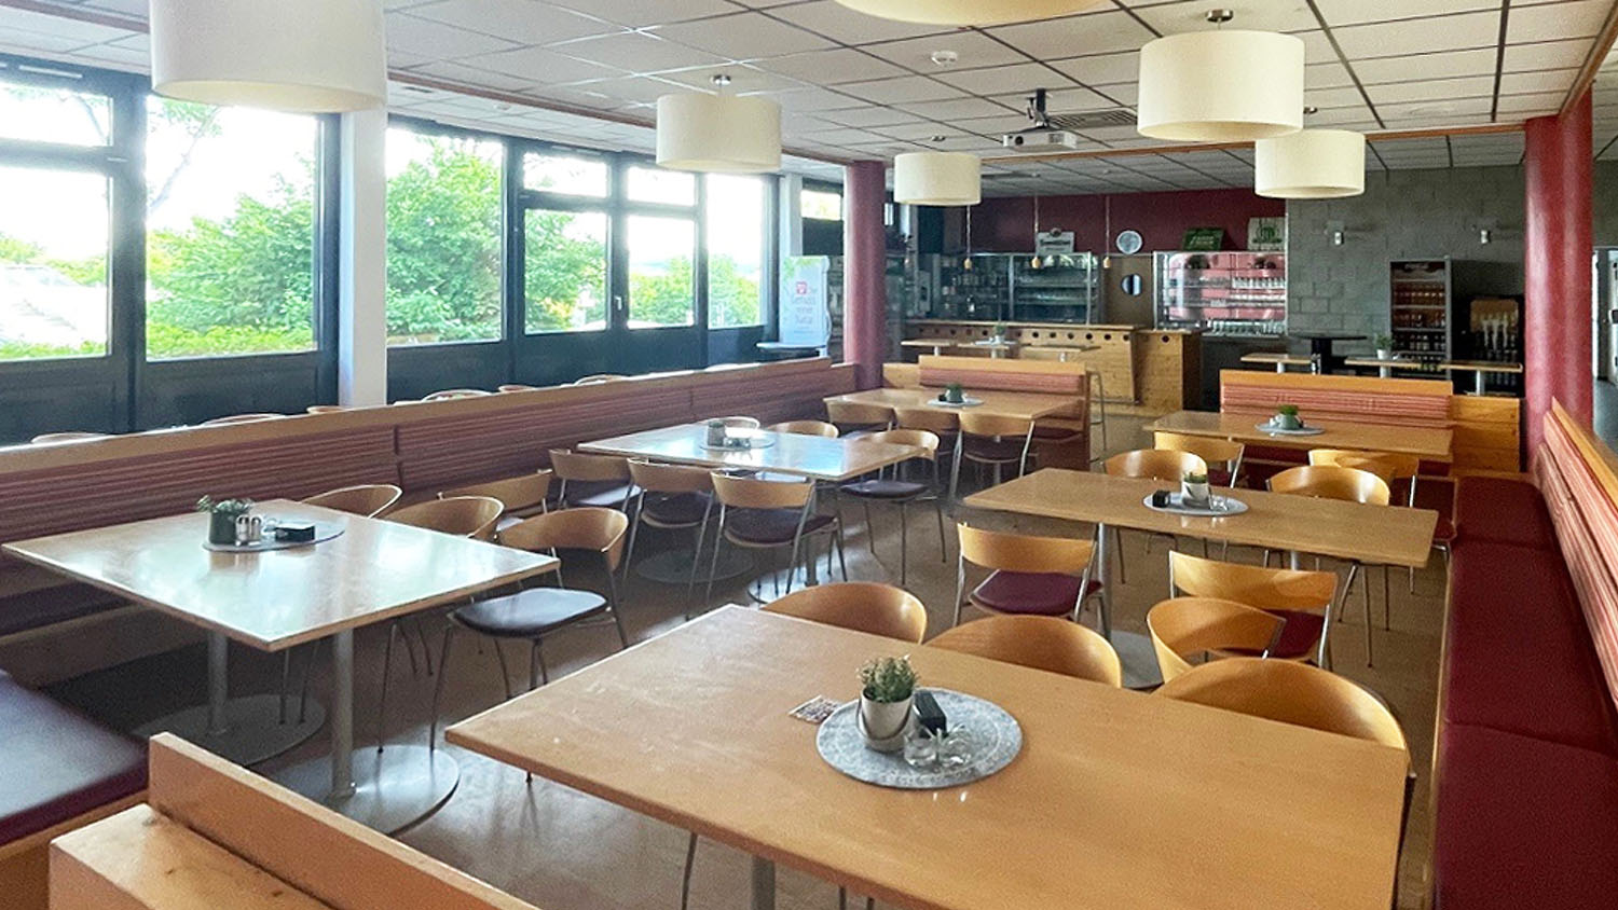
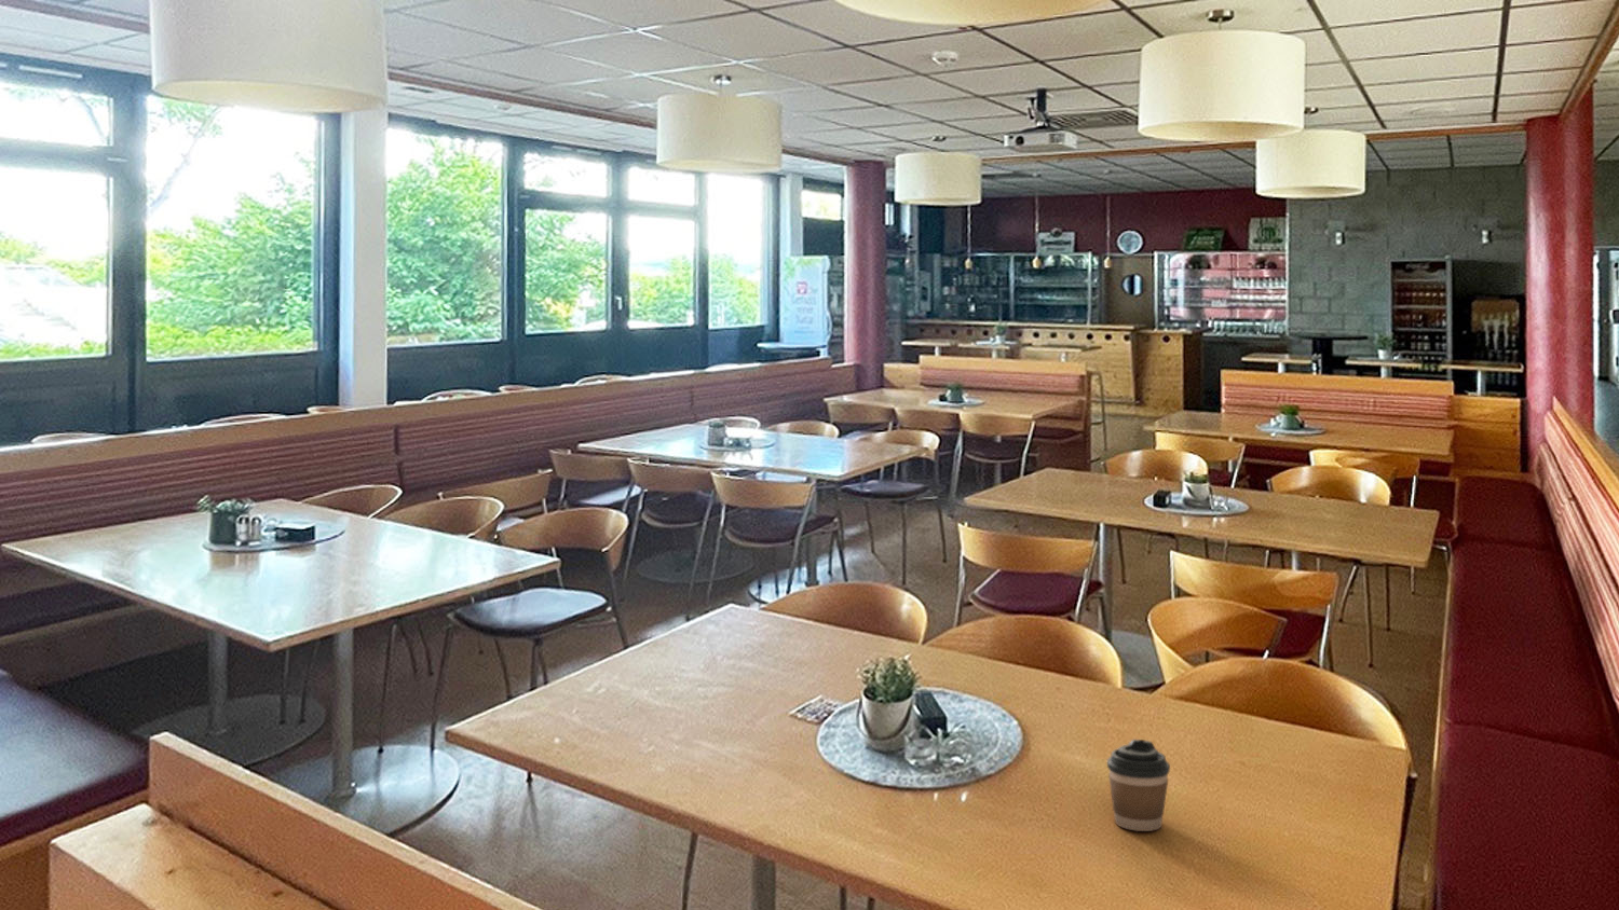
+ coffee cup [1106,739,1171,832]
